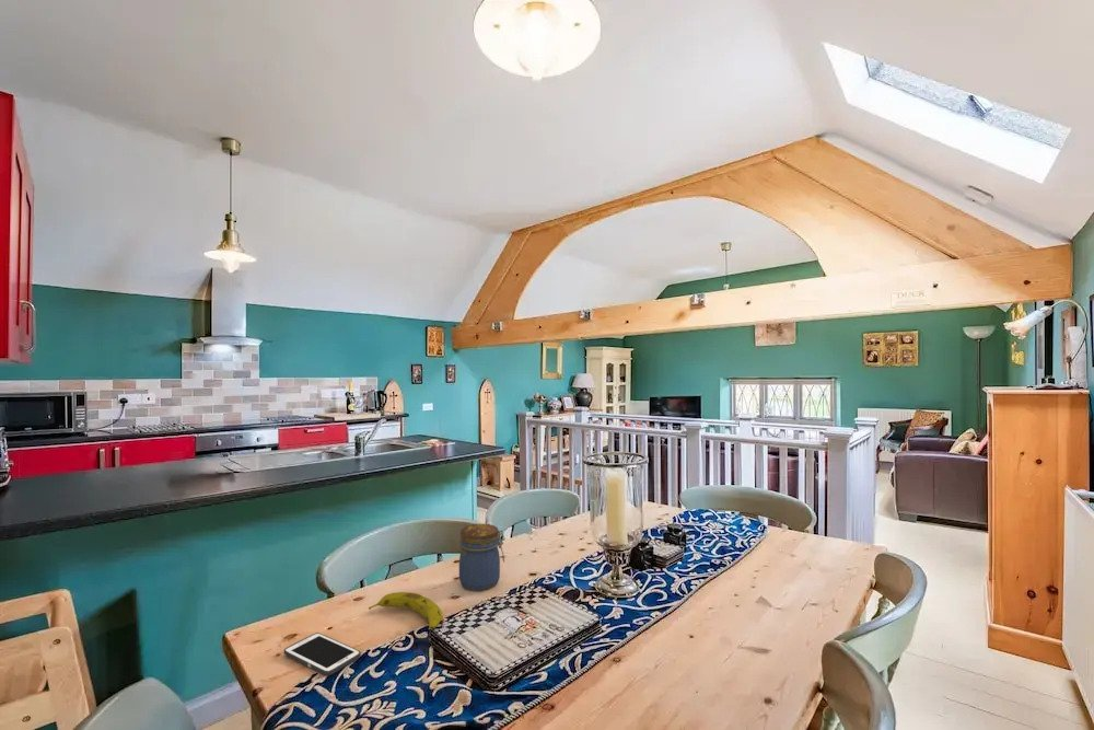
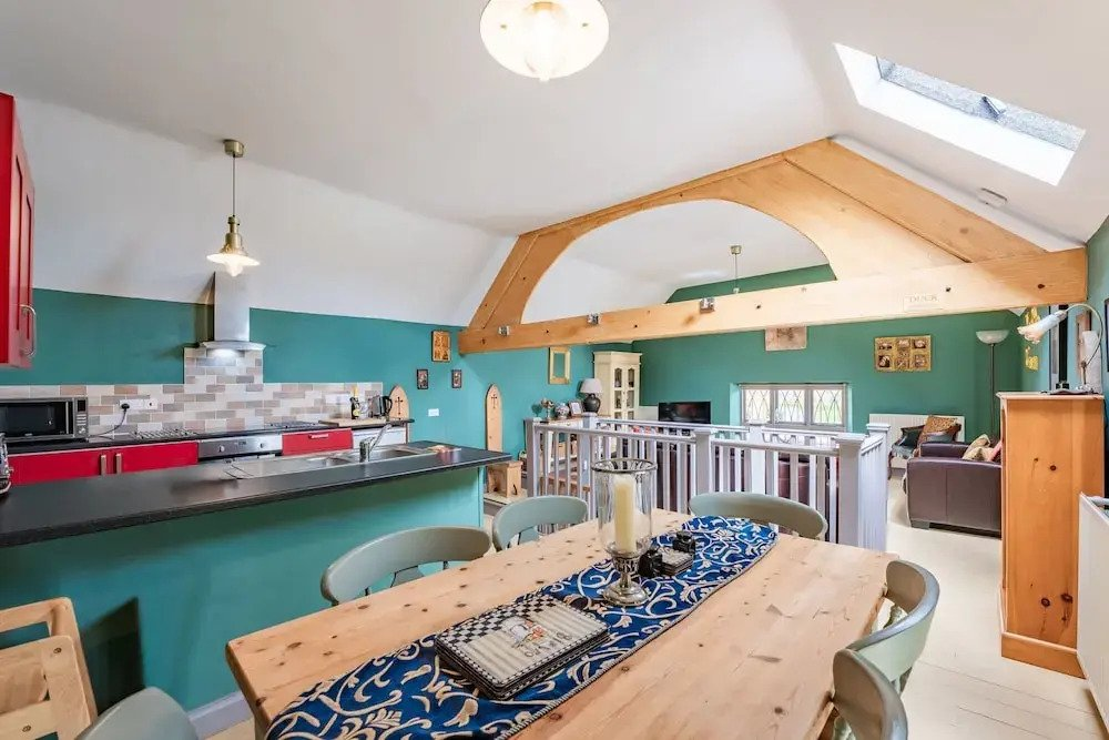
- jar [458,523,505,592]
- fruit [368,591,444,630]
- cell phone [283,631,362,676]
